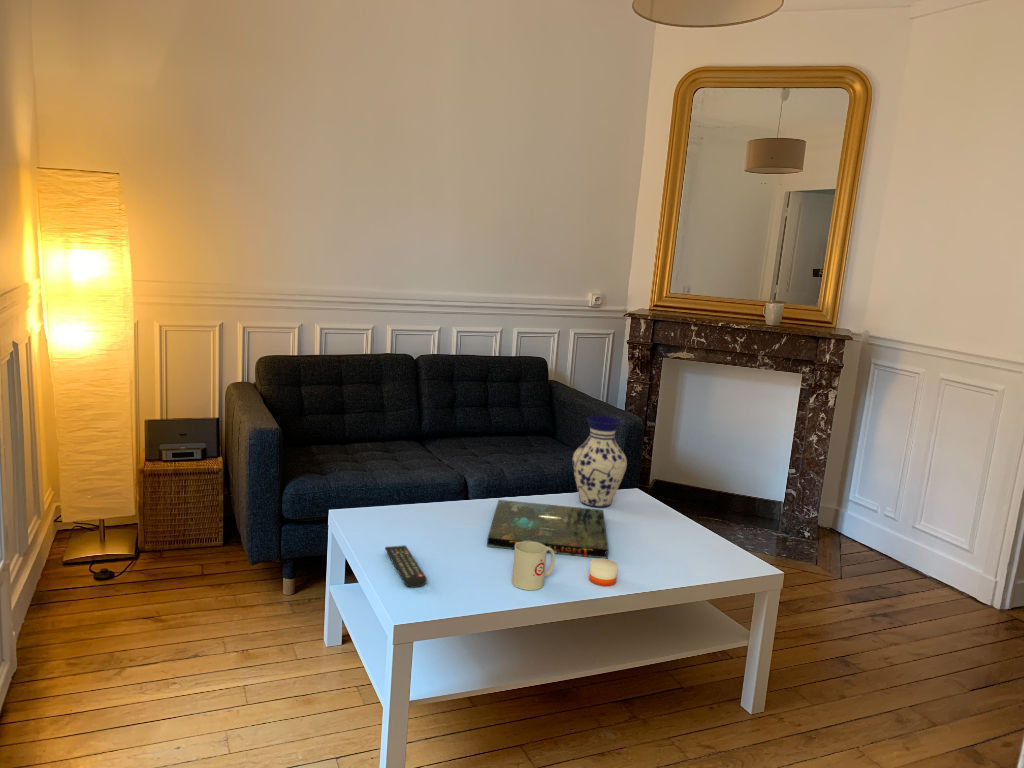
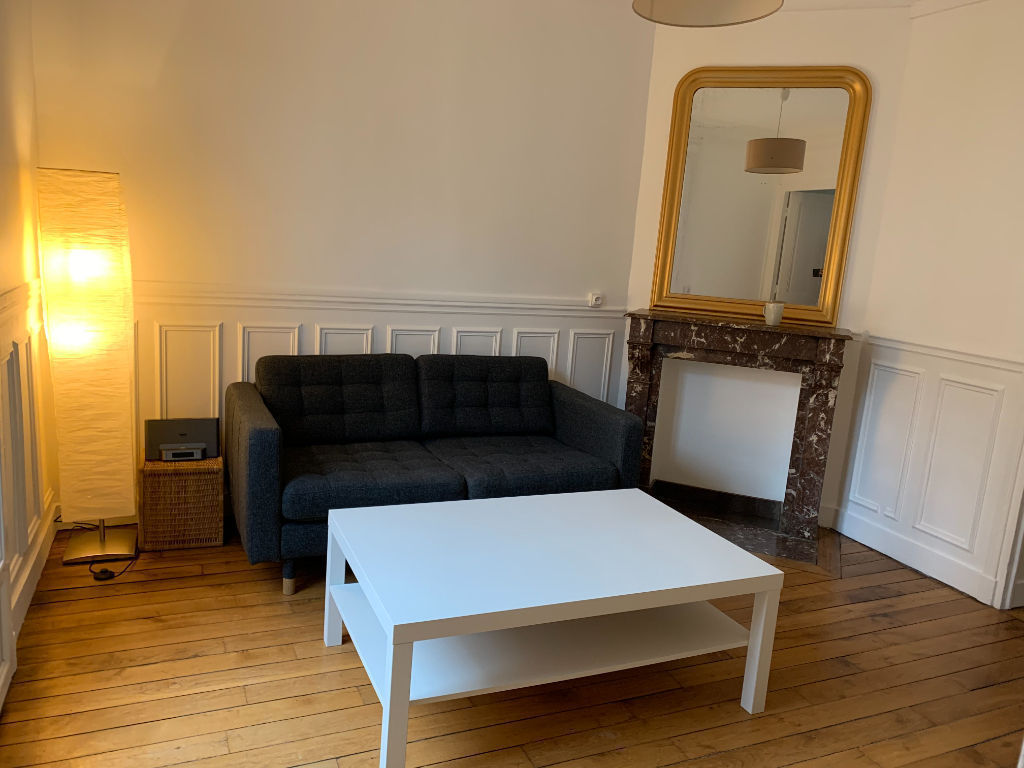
- candle [588,552,619,587]
- mug [511,541,556,591]
- remote control [384,545,428,589]
- board game [486,499,610,559]
- vase [572,415,628,508]
